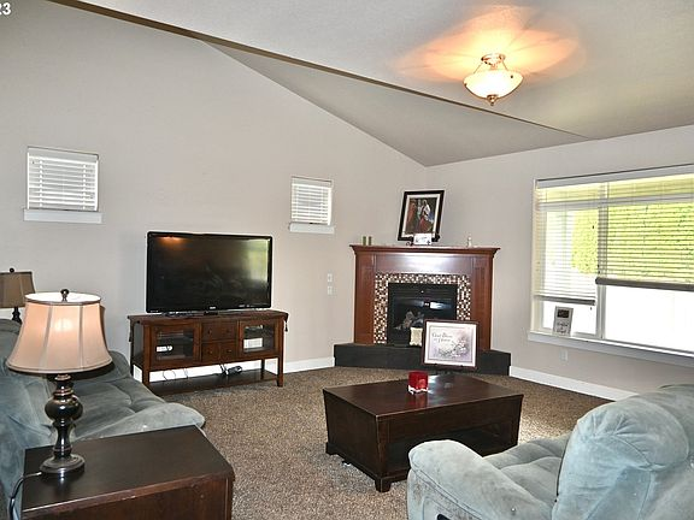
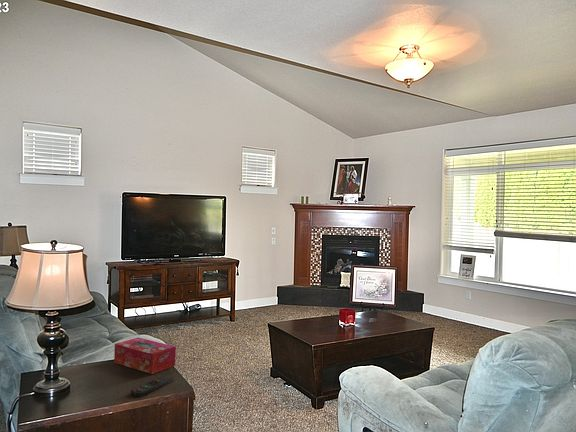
+ remote control [130,374,174,397]
+ tissue box [113,336,177,375]
